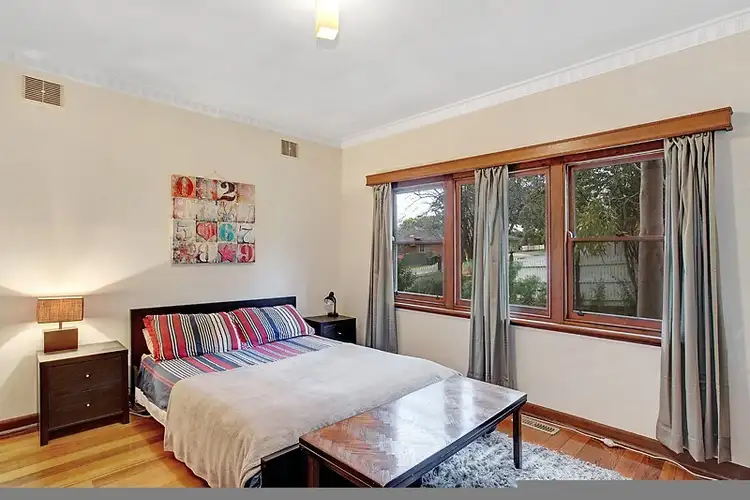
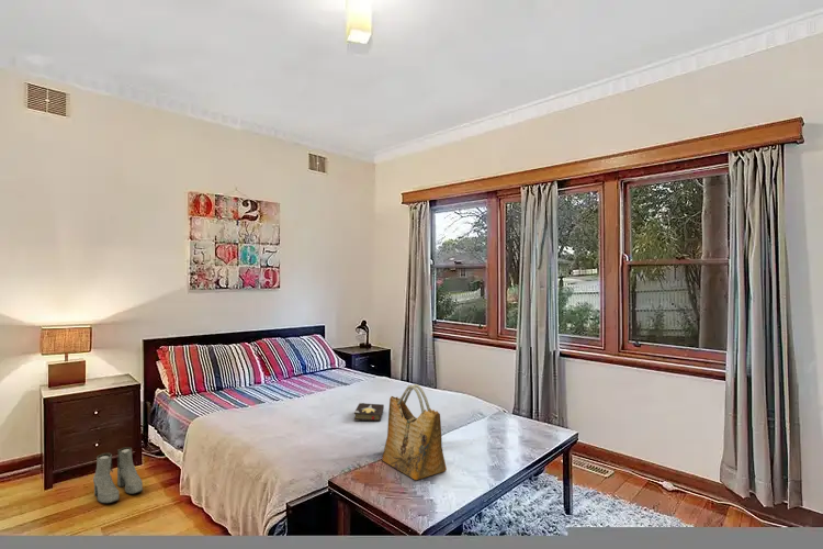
+ hardback book [352,402,385,423]
+ boots [92,446,144,504]
+ grocery bag [381,383,448,481]
